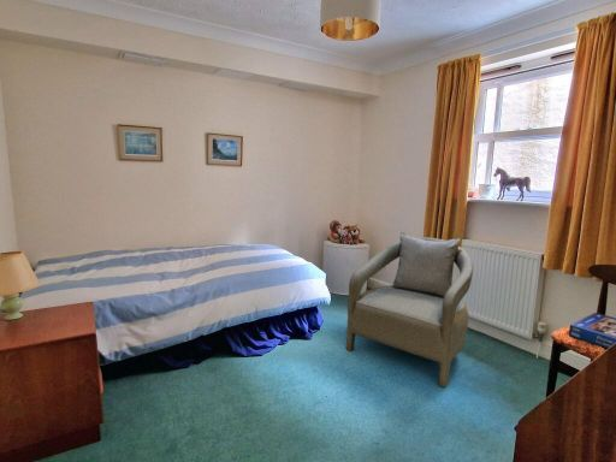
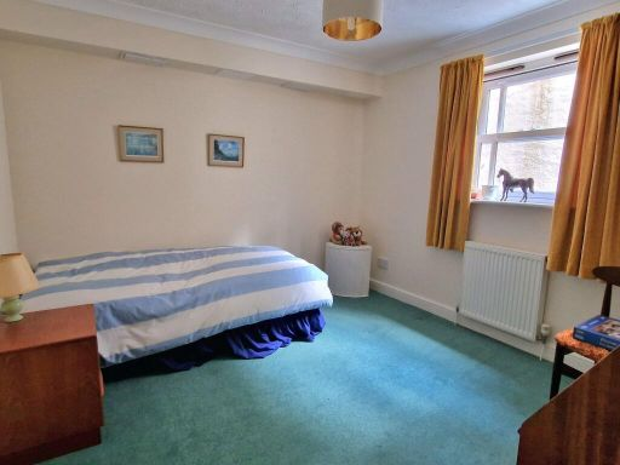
- armchair [345,231,474,387]
